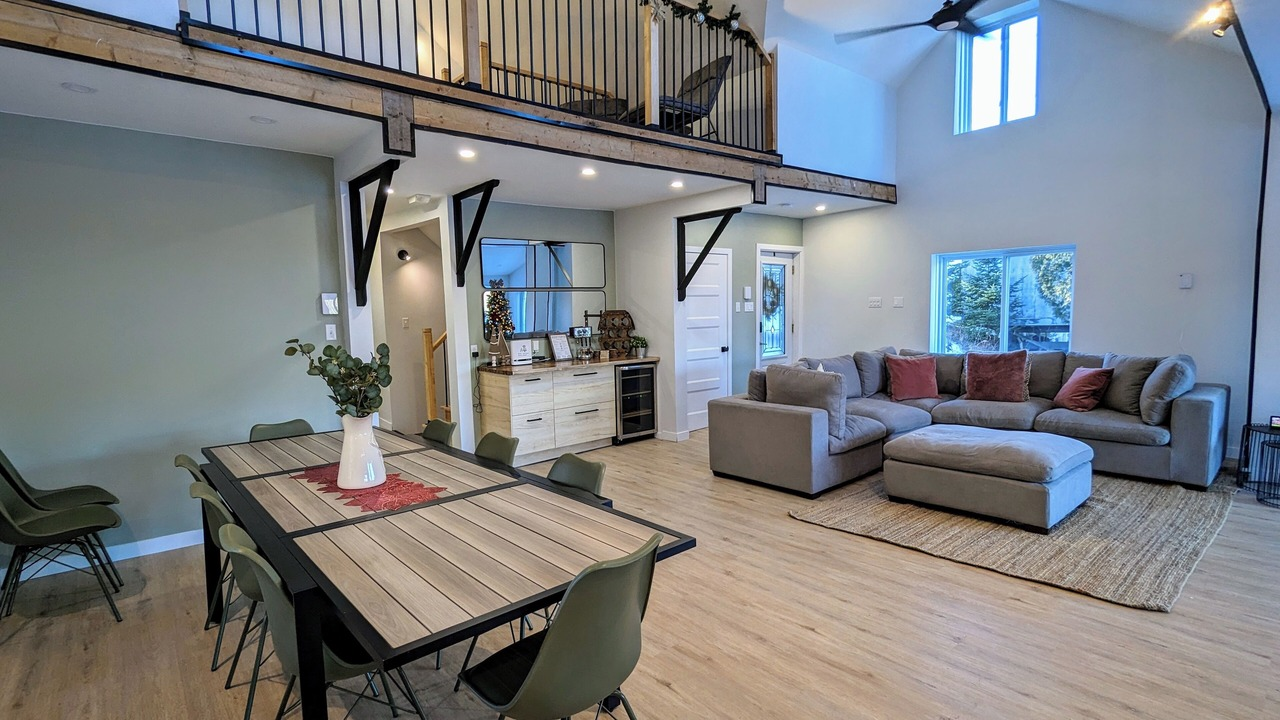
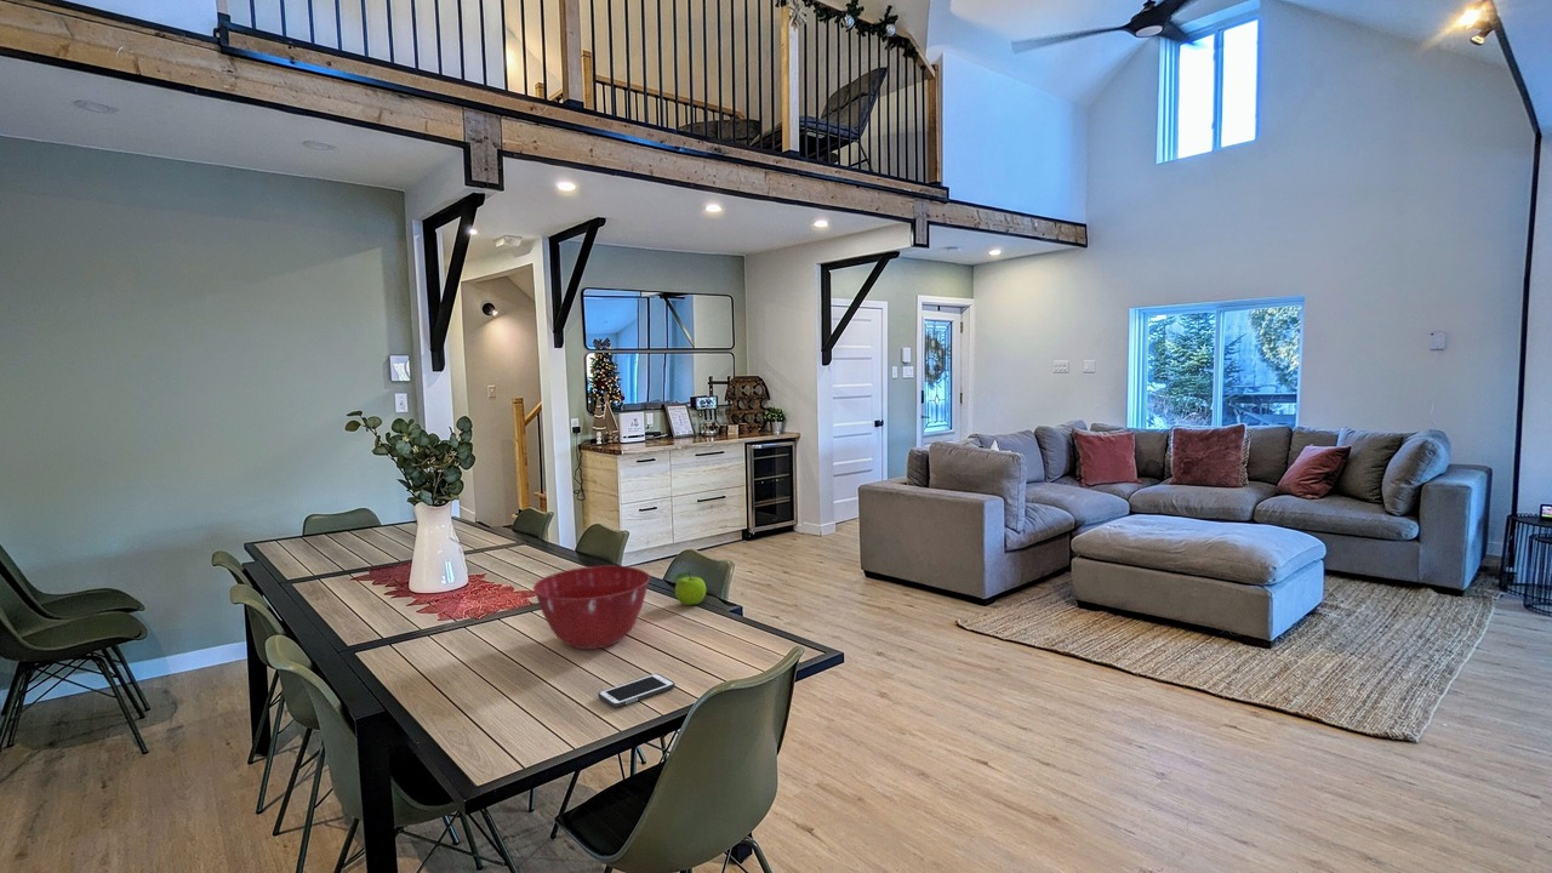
+ cell phone [597,672,677,708]
+ mixing bowl [532,565,651,650]
+ fruit [671,570,707,606]
